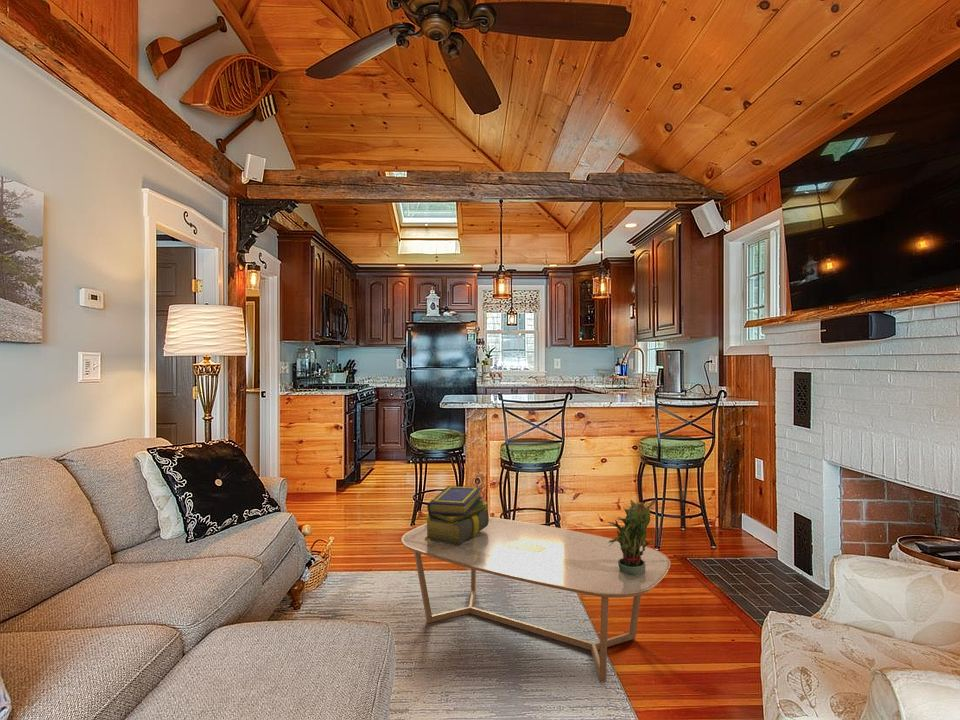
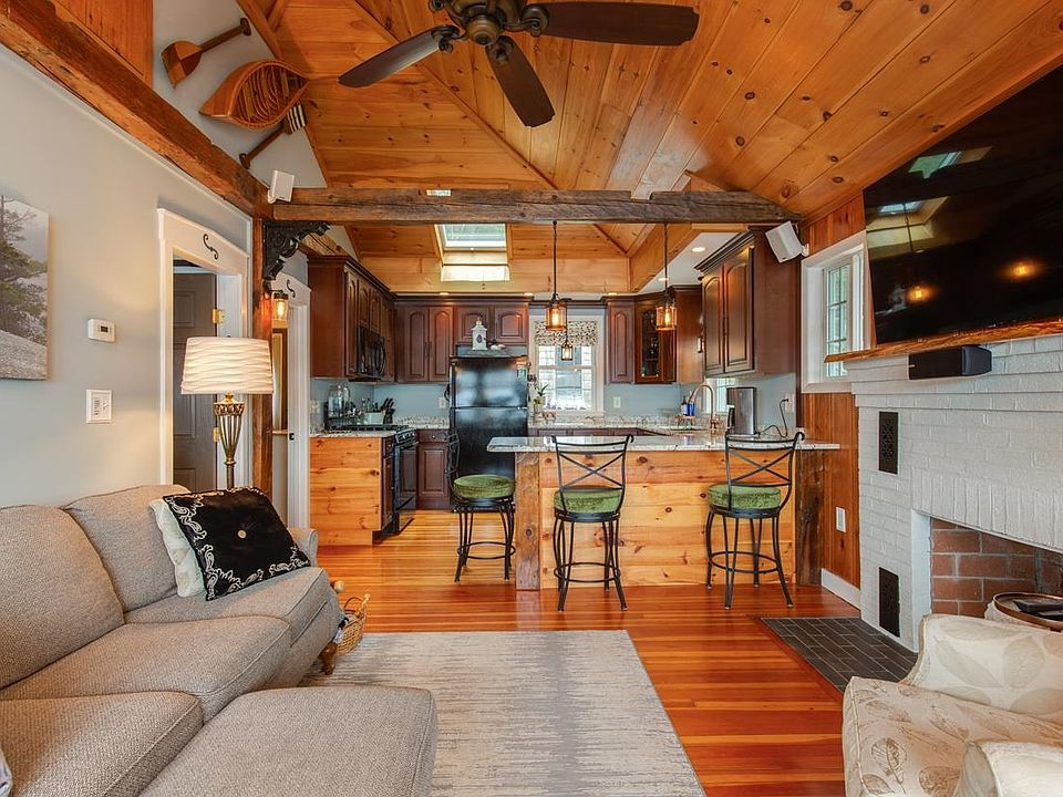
- potted plant [607,498,656,576]
- stack of books [423,485,490,546]
- coffee table [400,516,672,682]
